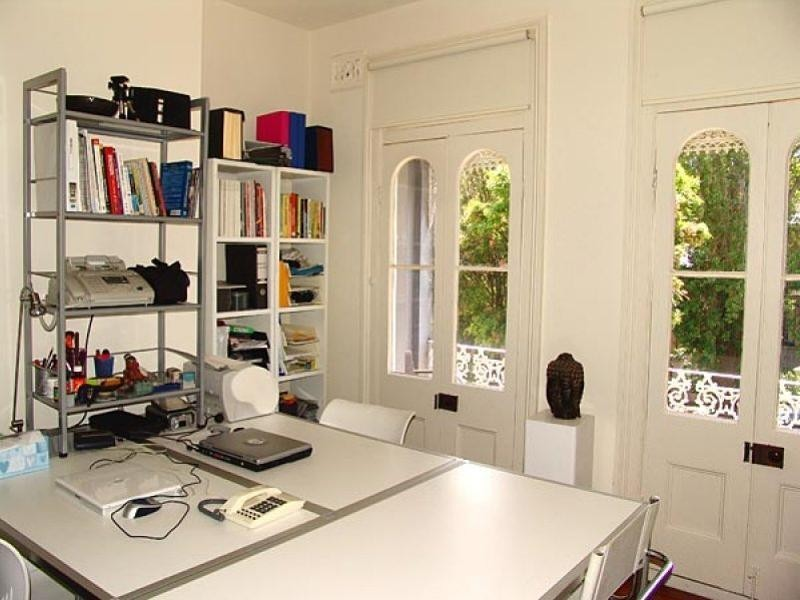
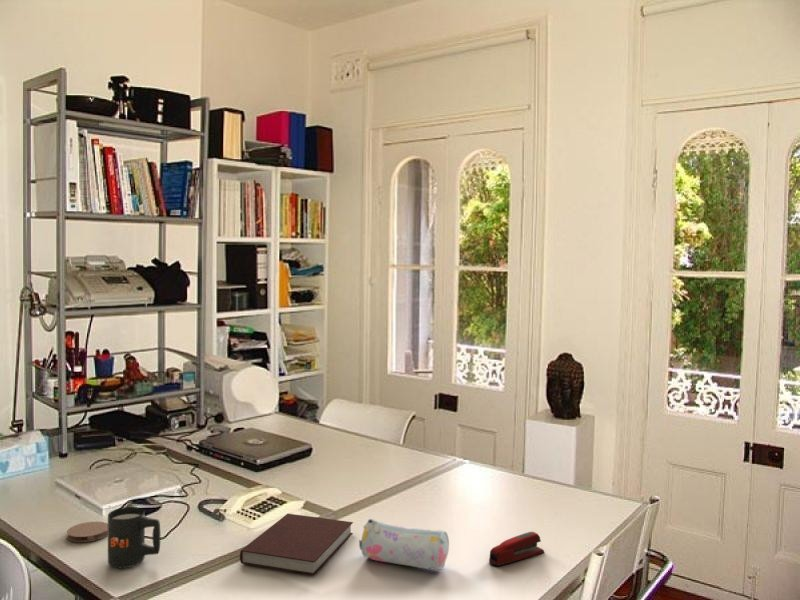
+ notebook [239,513,354,576]
+ coaster [66,521,108,543]
+ pencil case [358,518,450,571]
+ mug [107,506,161,569]
+ stapler [488,531,545,567]
